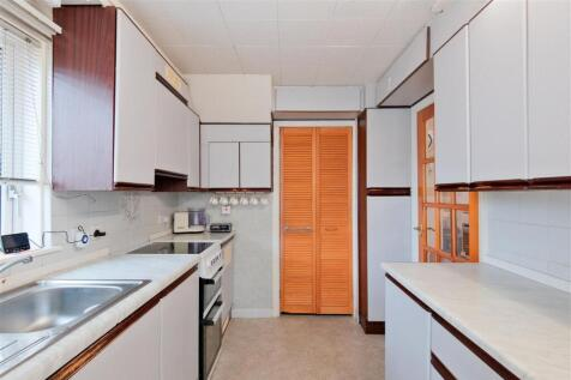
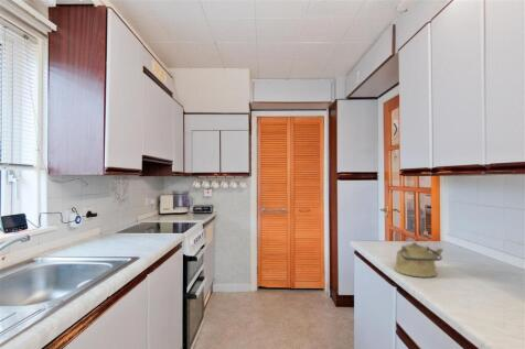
+ kettle [394,240,444,279]
